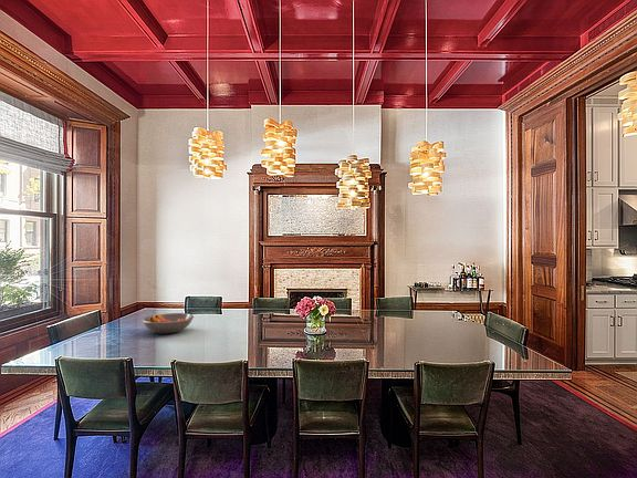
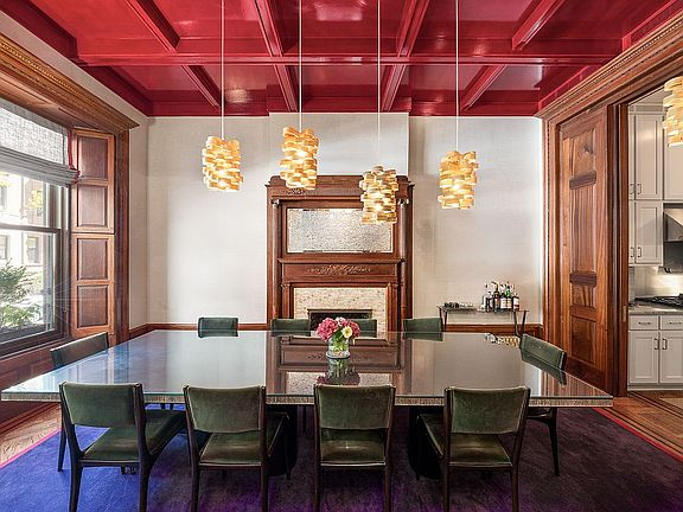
- fruit bowl [142,312,195,334]
